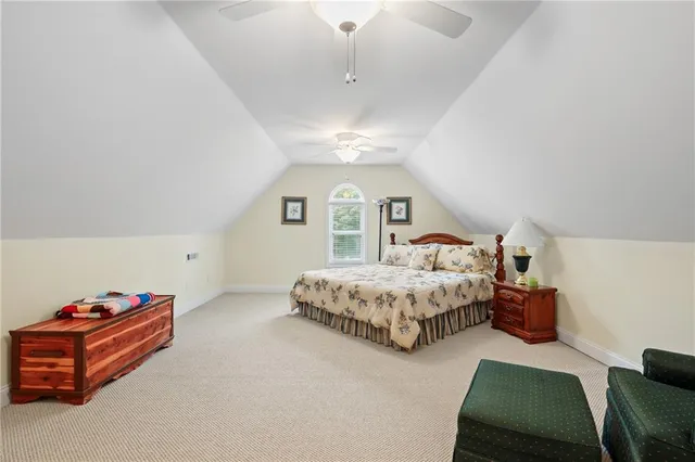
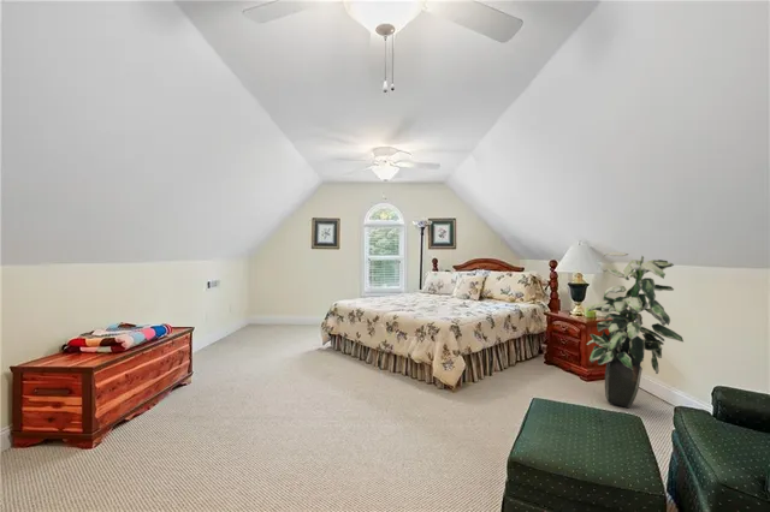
+ indoor plant [586,251,685,409]
